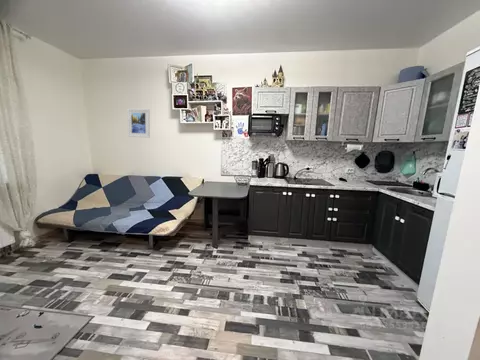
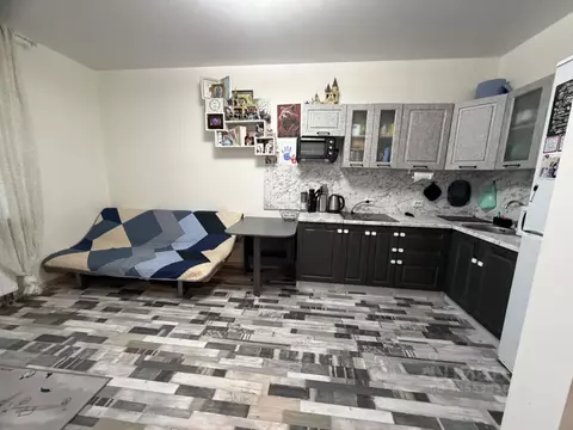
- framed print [126,108,151,139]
